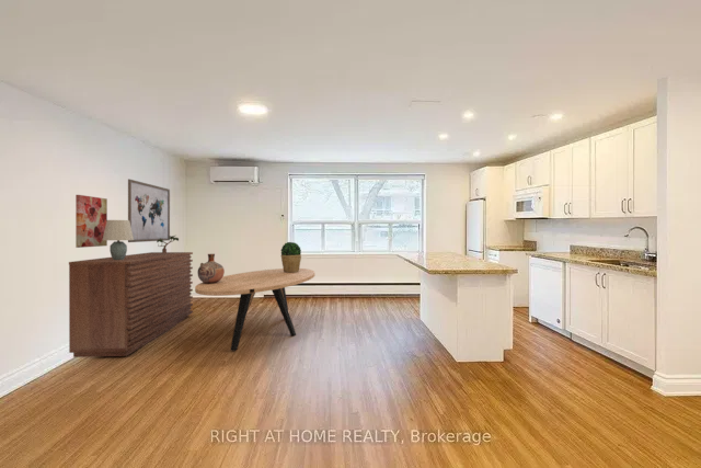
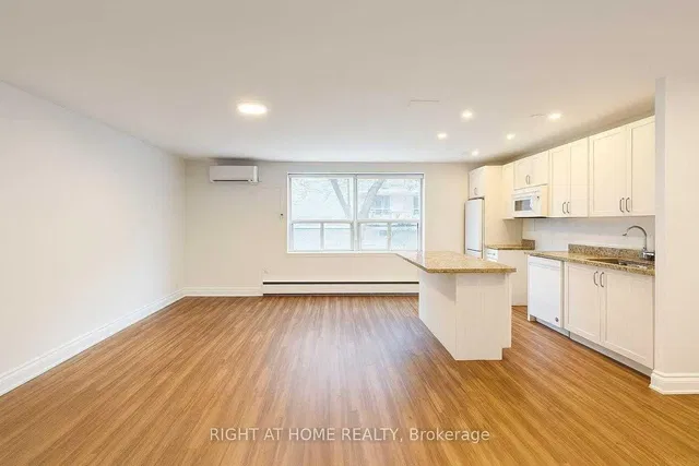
- sideboard [68,251,194,358]
- table lamp [103,219,134,260]
- potted plant [156,235,180,253]
- dining table [194,267,315,352]
- wall art [74,194,108,249]
- potted plant [279,241,302,273]
- vessel [197,253,226,284]
- wall art [127,179,171,243]
